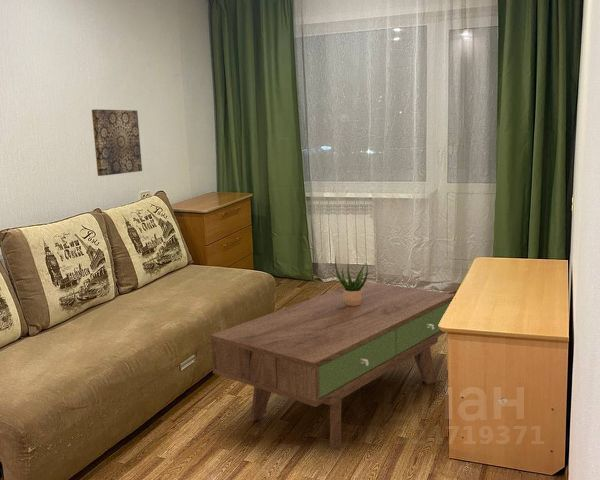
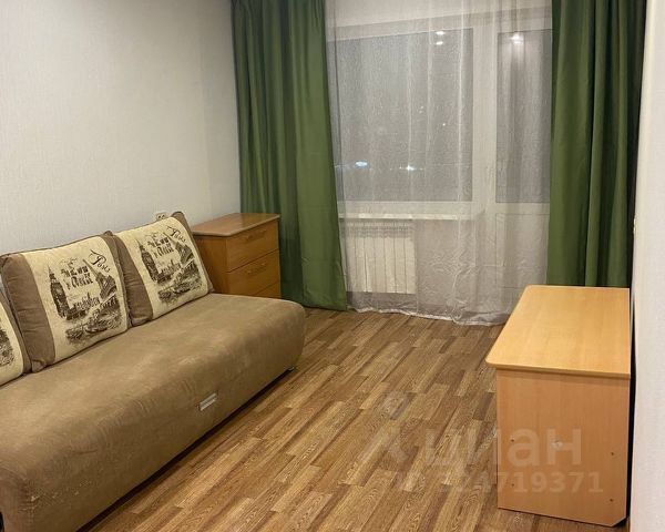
- coffee table [210,280,456,451]
- potted plant [334,255,369,306]
- wall art [91,108,143,177]
